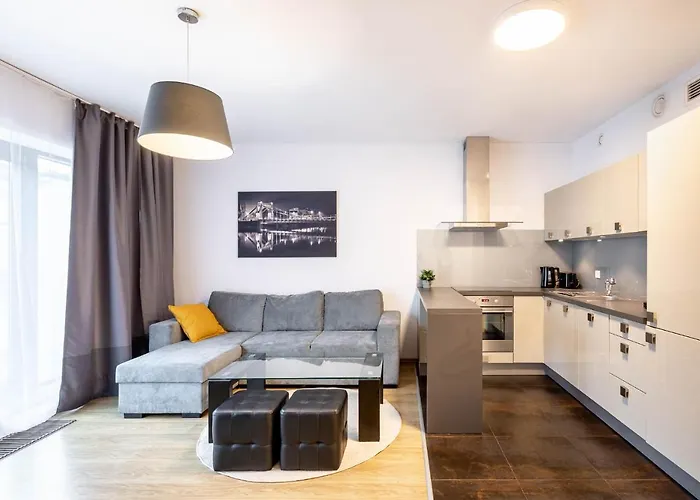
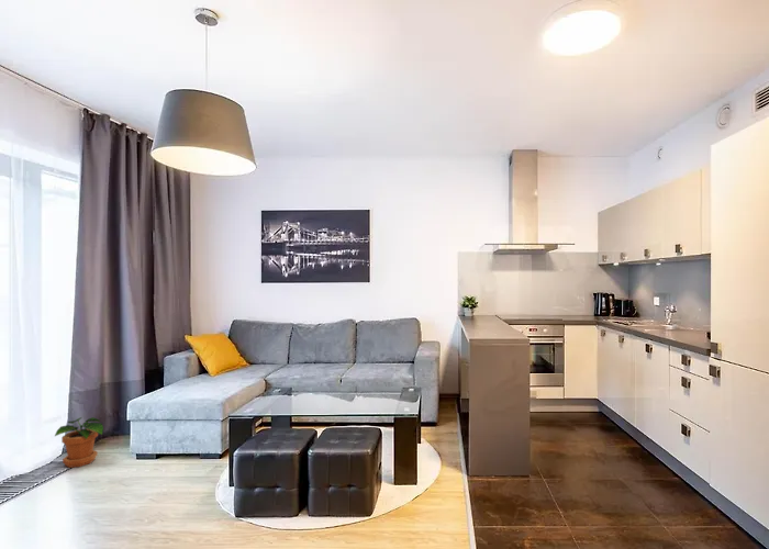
+ potted plant [53,416,104,469]
